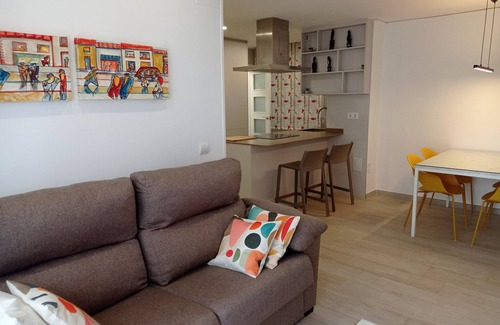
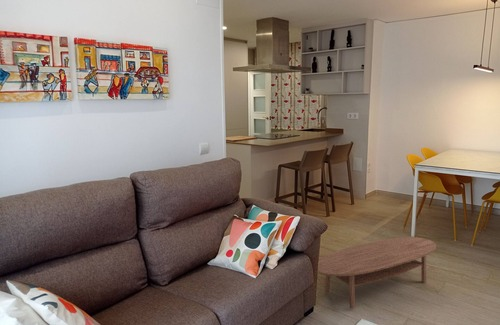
+ coffee table [316,236,437,310]
